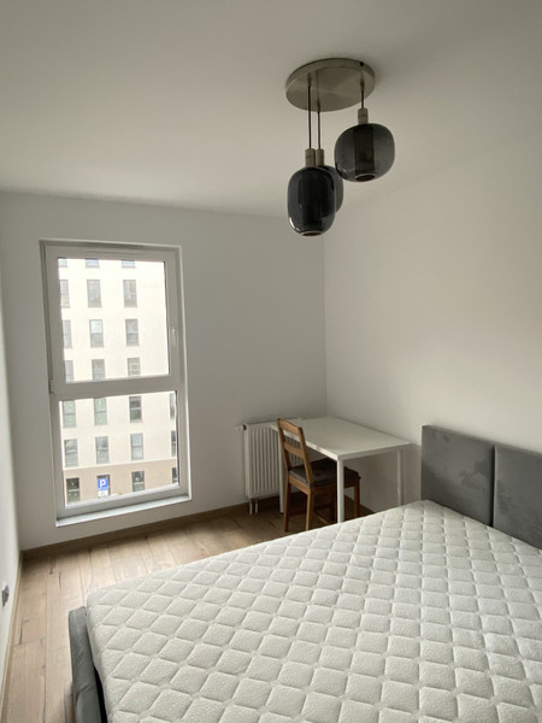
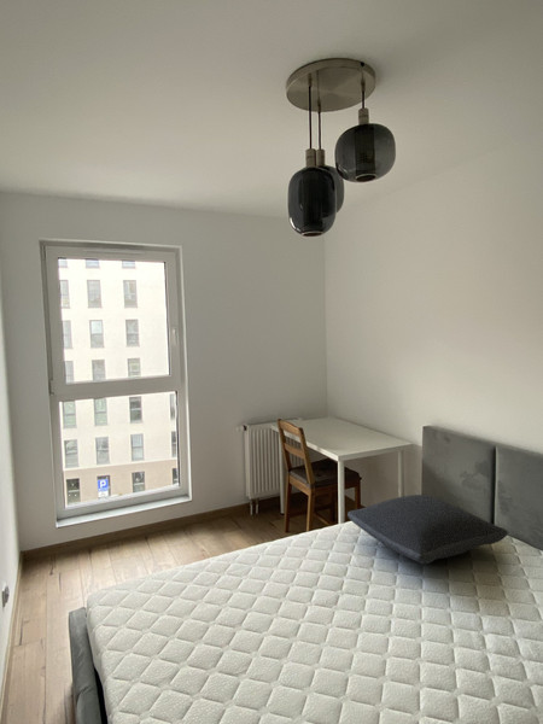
+ pillow [346,494,509,565]
